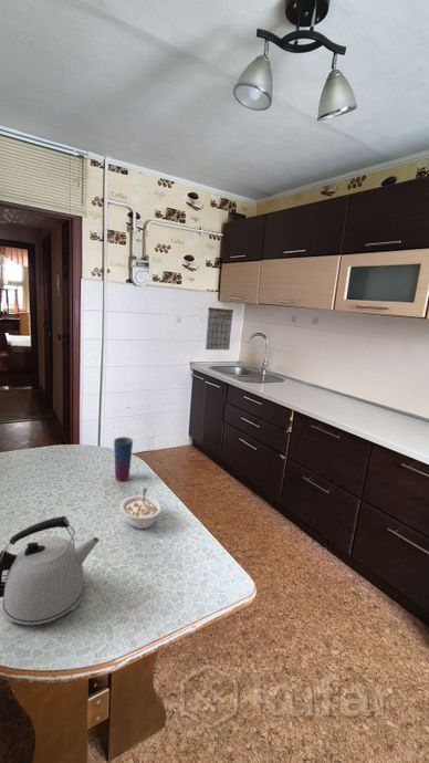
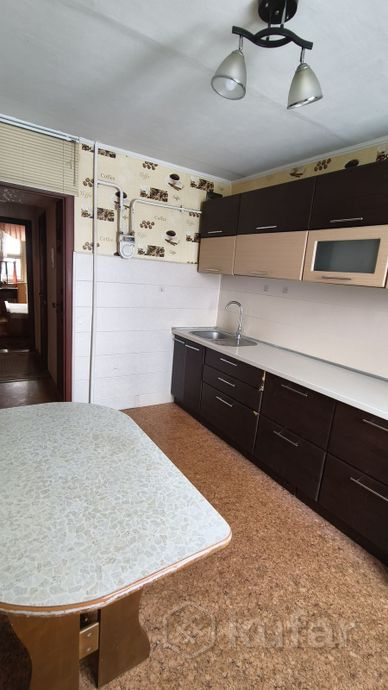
- kettle [0,515,101,626]
- calendar [205,297,234,351]
- legume [119,487,163,530]
- cup [113,436,134,482]
